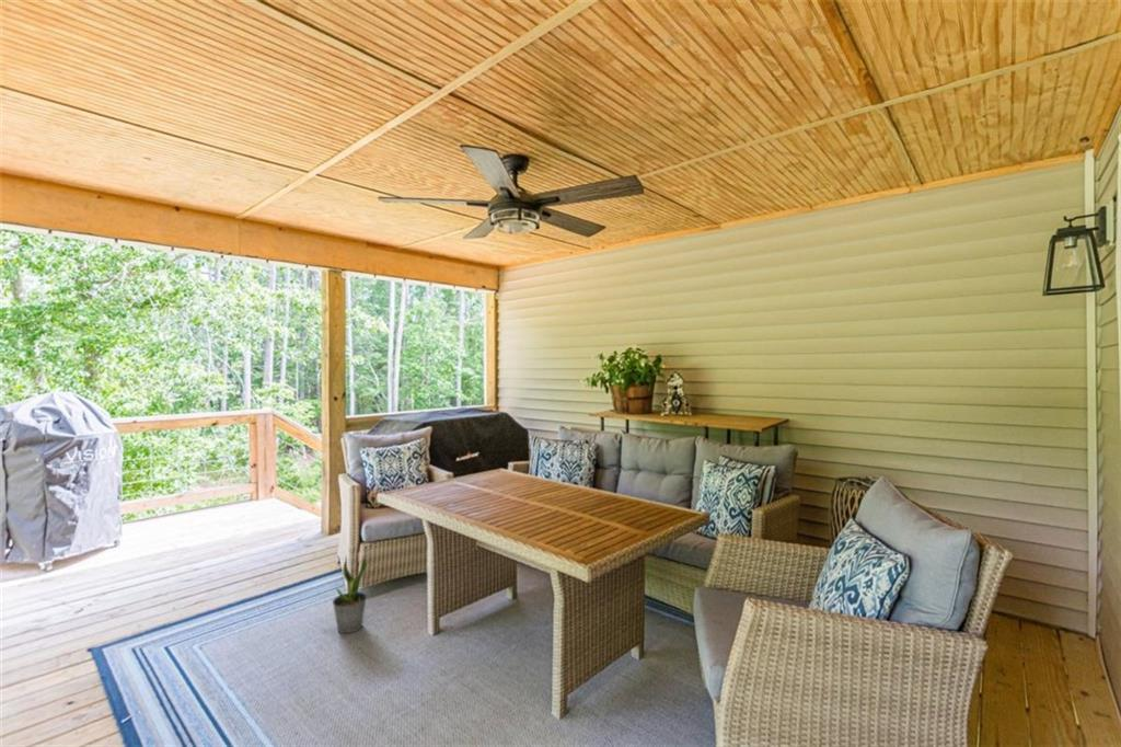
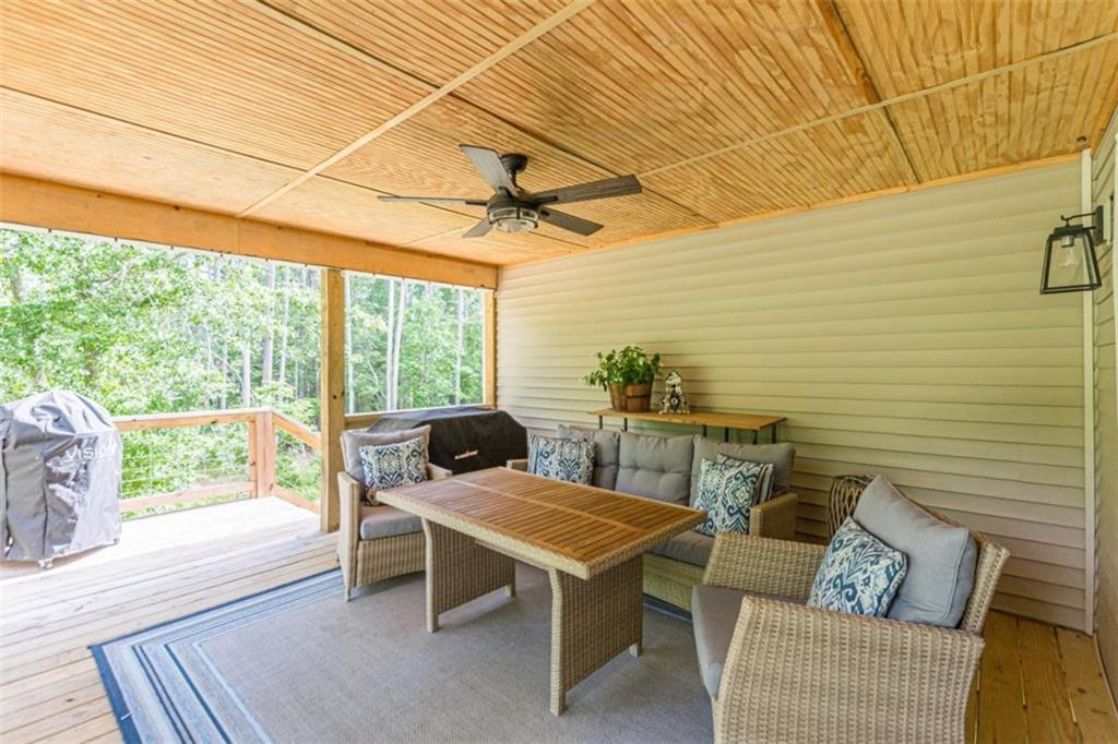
- potted plant [332,555,368,634]
